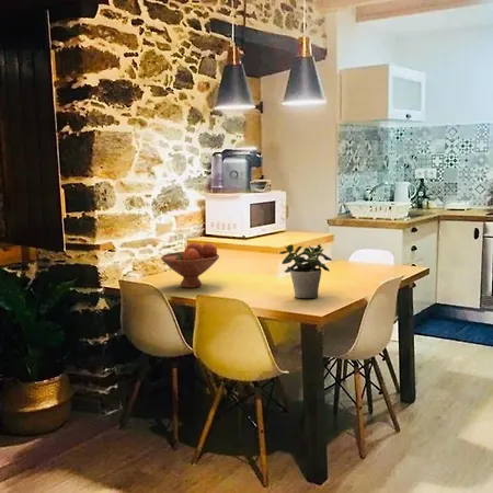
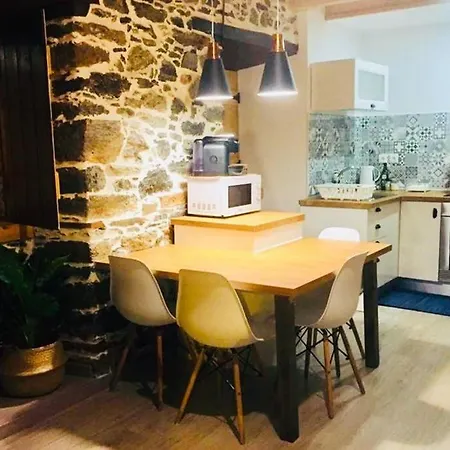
- potted plant [278,243,333,299]
- fruit bowl [160,241,220,289]
